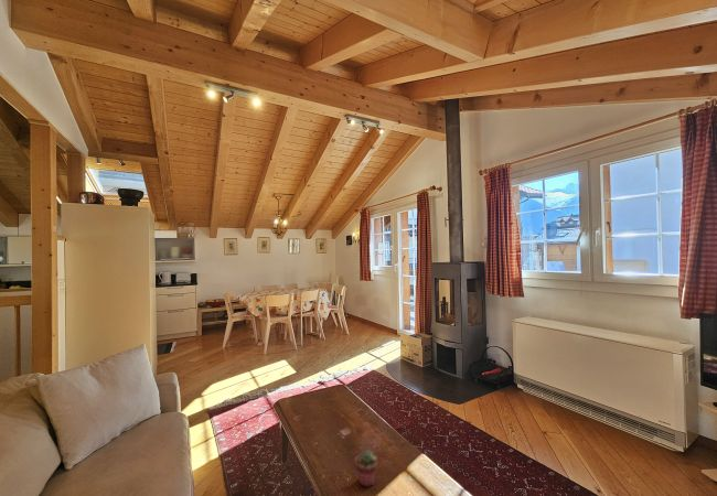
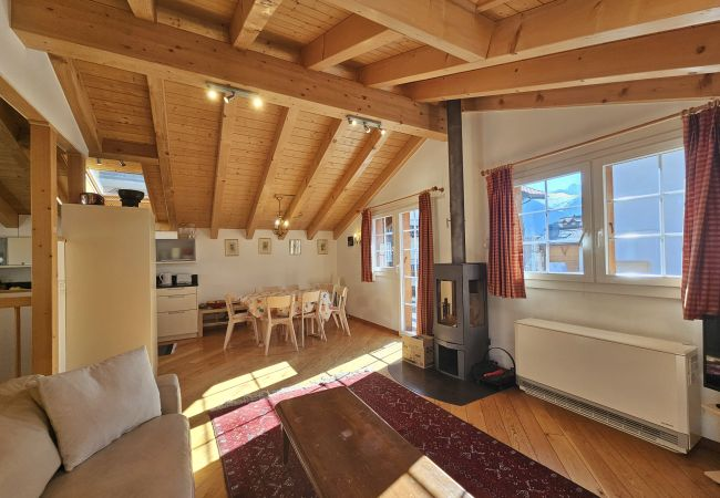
- potted succulent [354,449,378,487]
